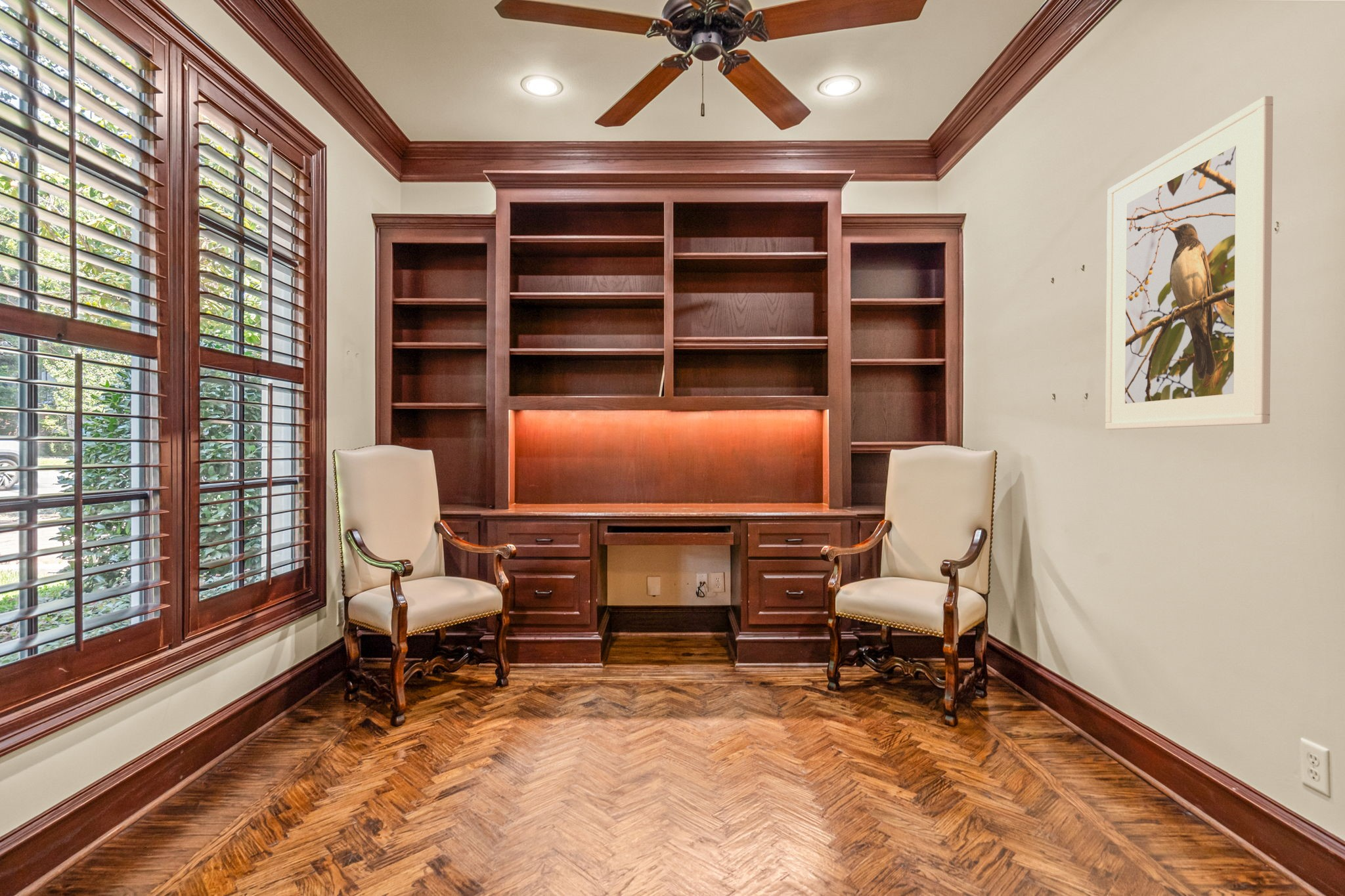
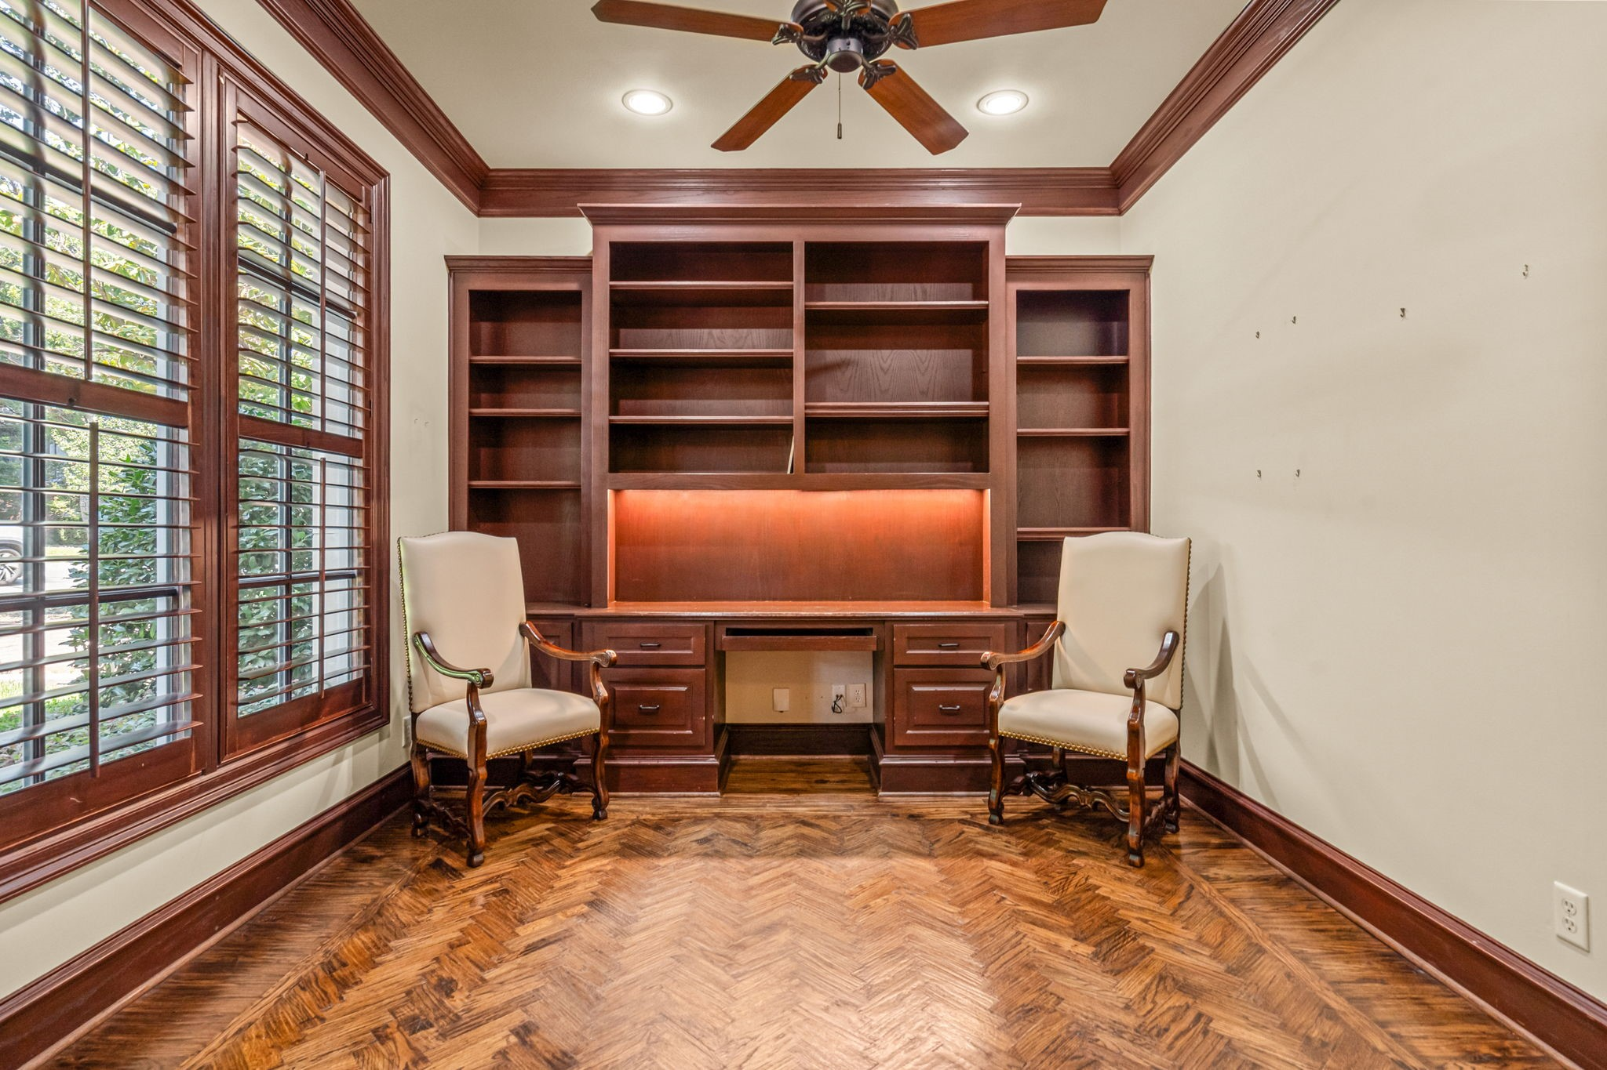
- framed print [1105,95,1273,430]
